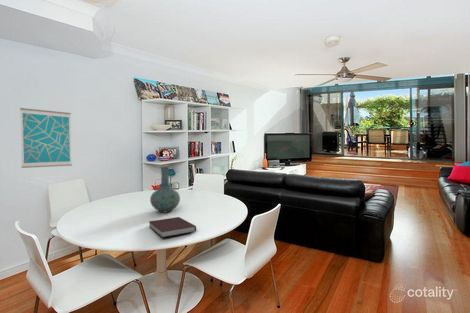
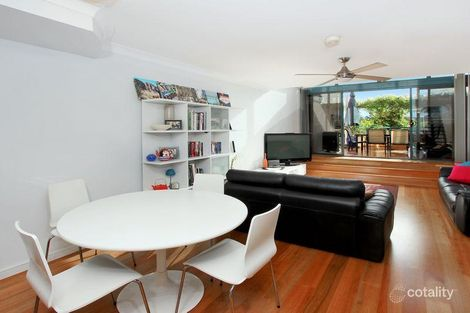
- wall art [19,107,73,169]
- notebook [148,216,197,239]
- vase [149,166,181,213]
